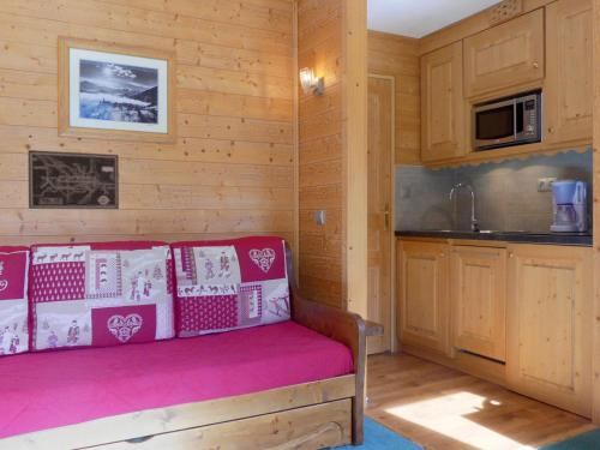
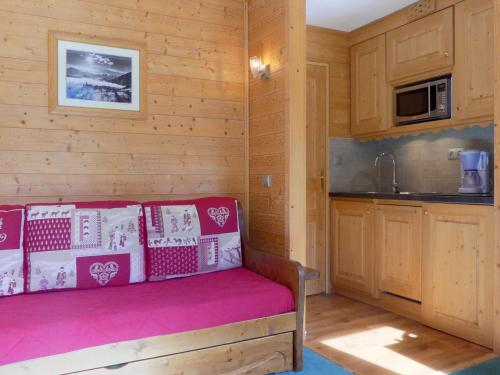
- wall art [28,149,120,210]
